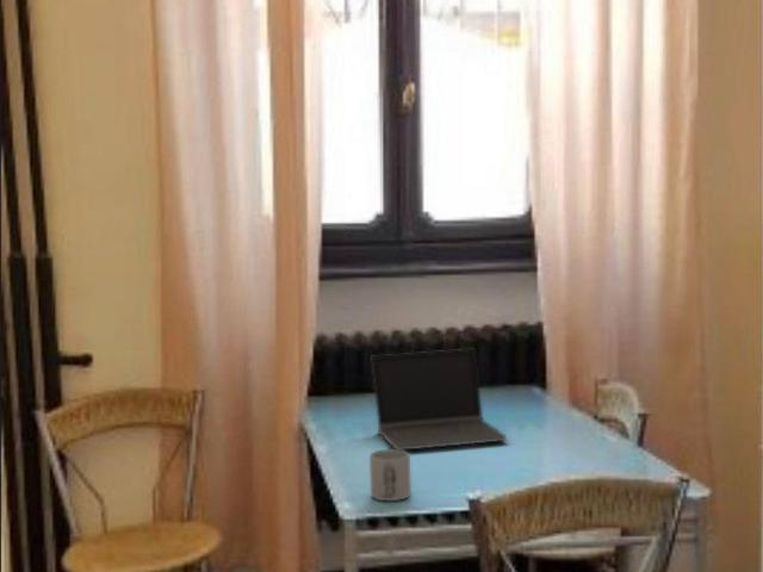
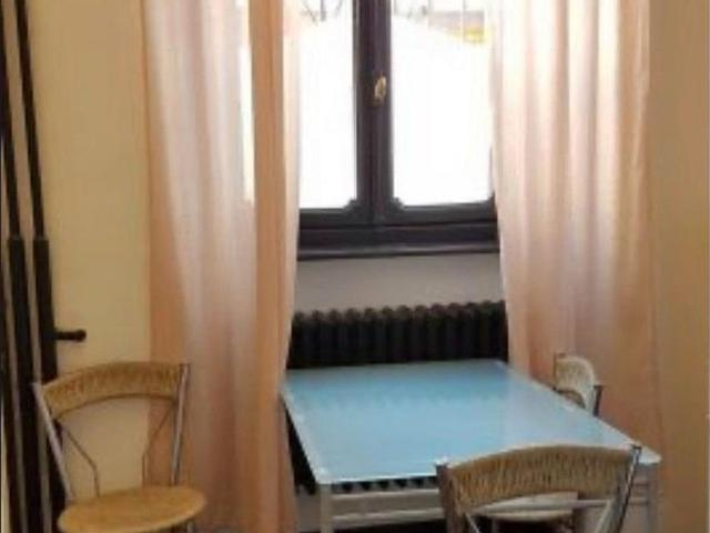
- laptop computer [371,348,508,450]
- mug [368,448,412,502]
